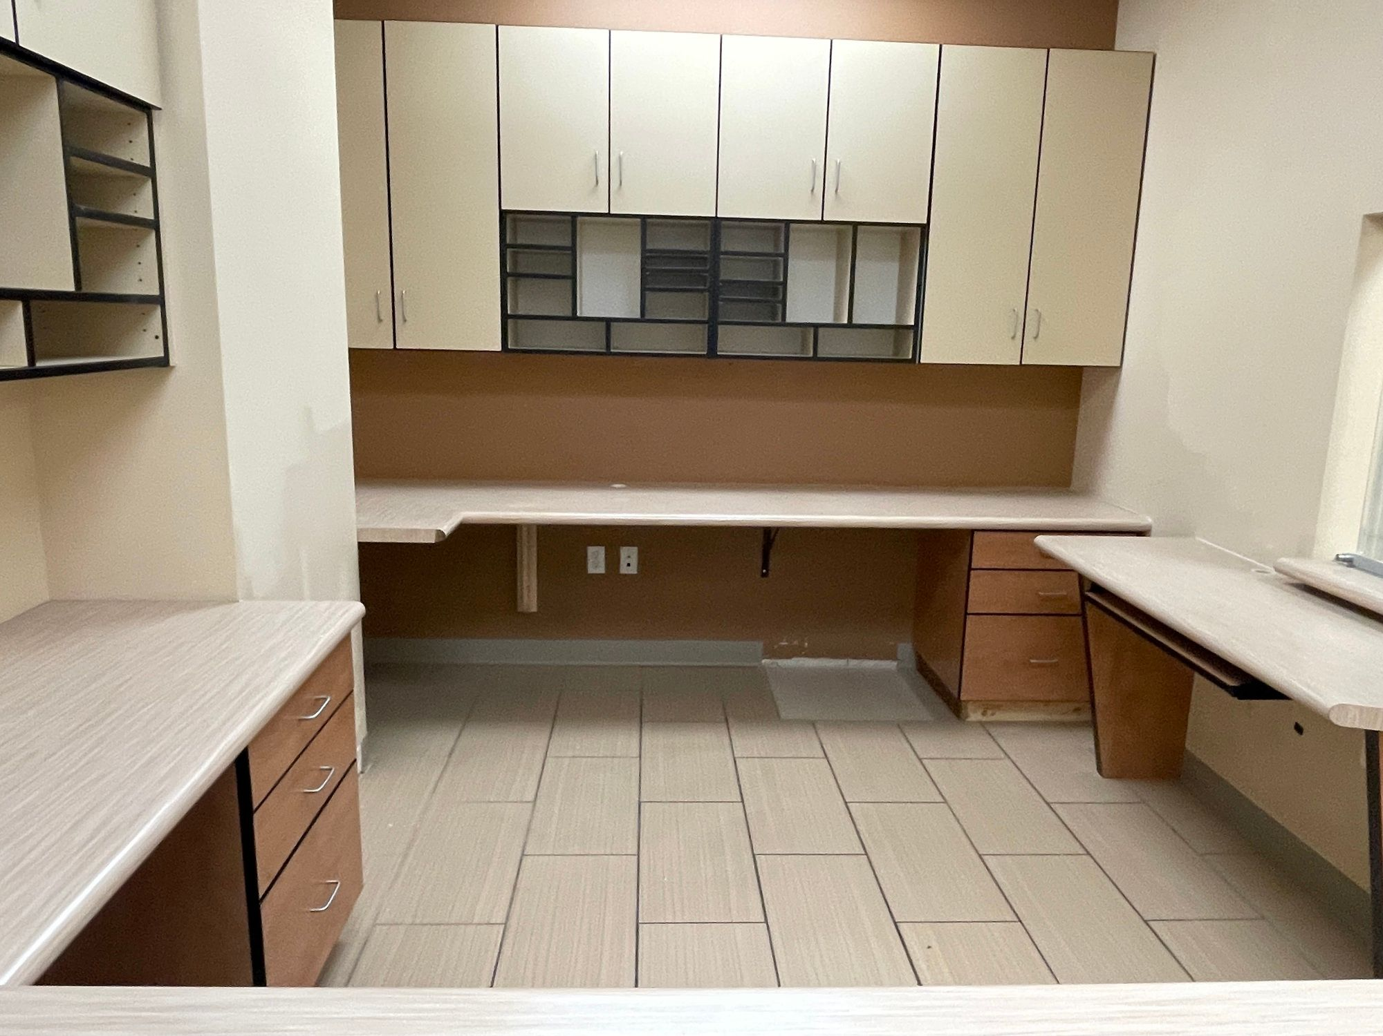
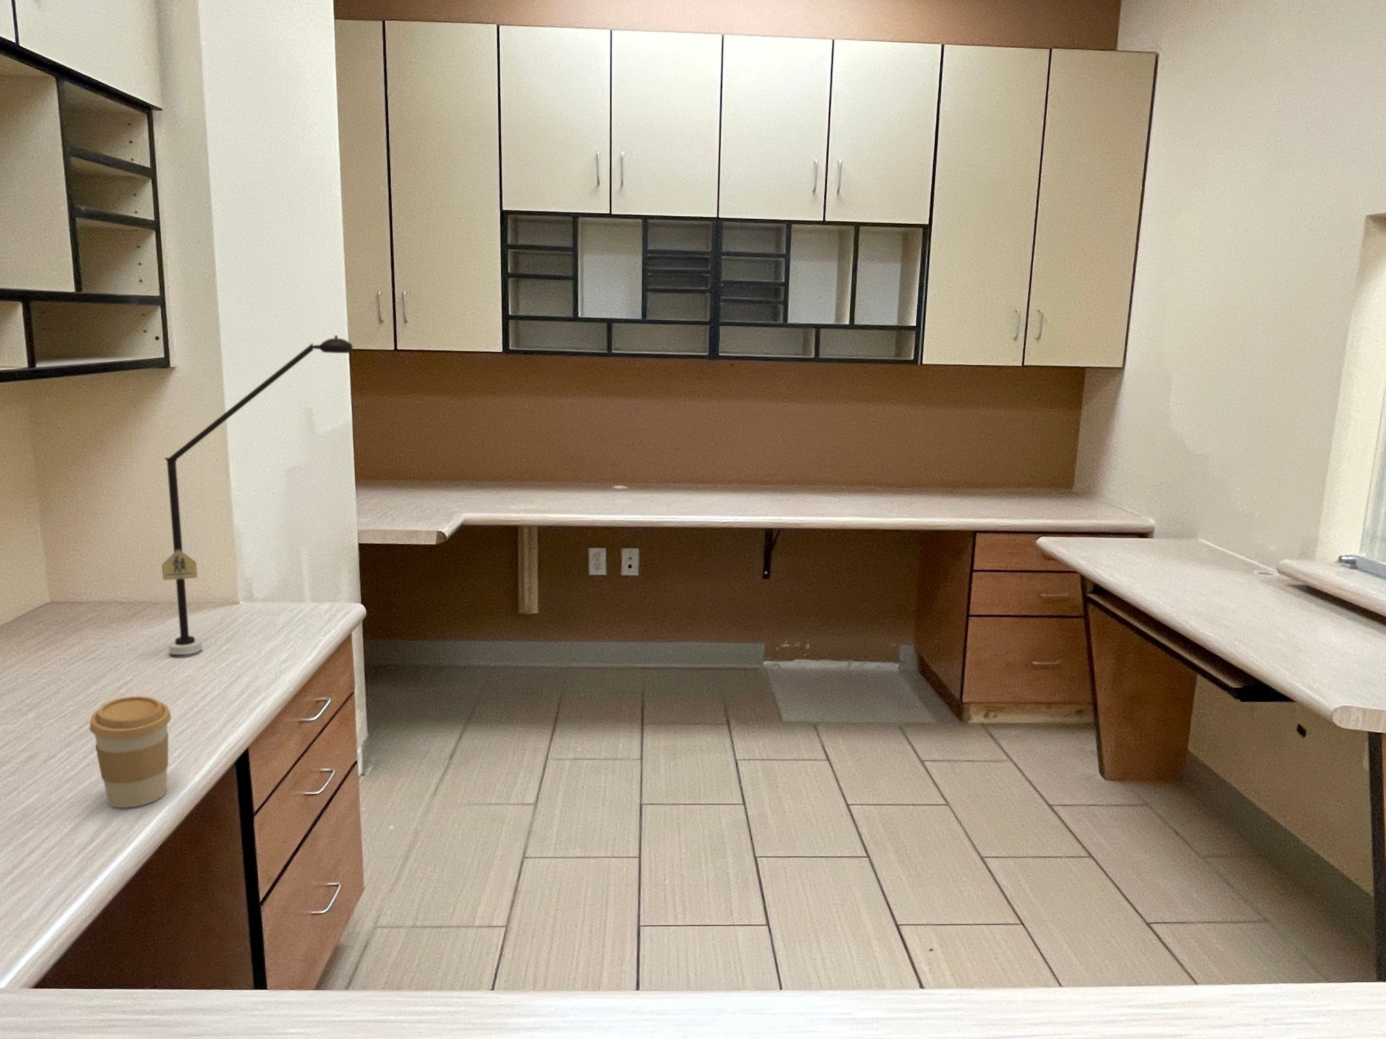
+ desk lamp [160,335,354,655]
+ coffee cup [88,695,171,809]
